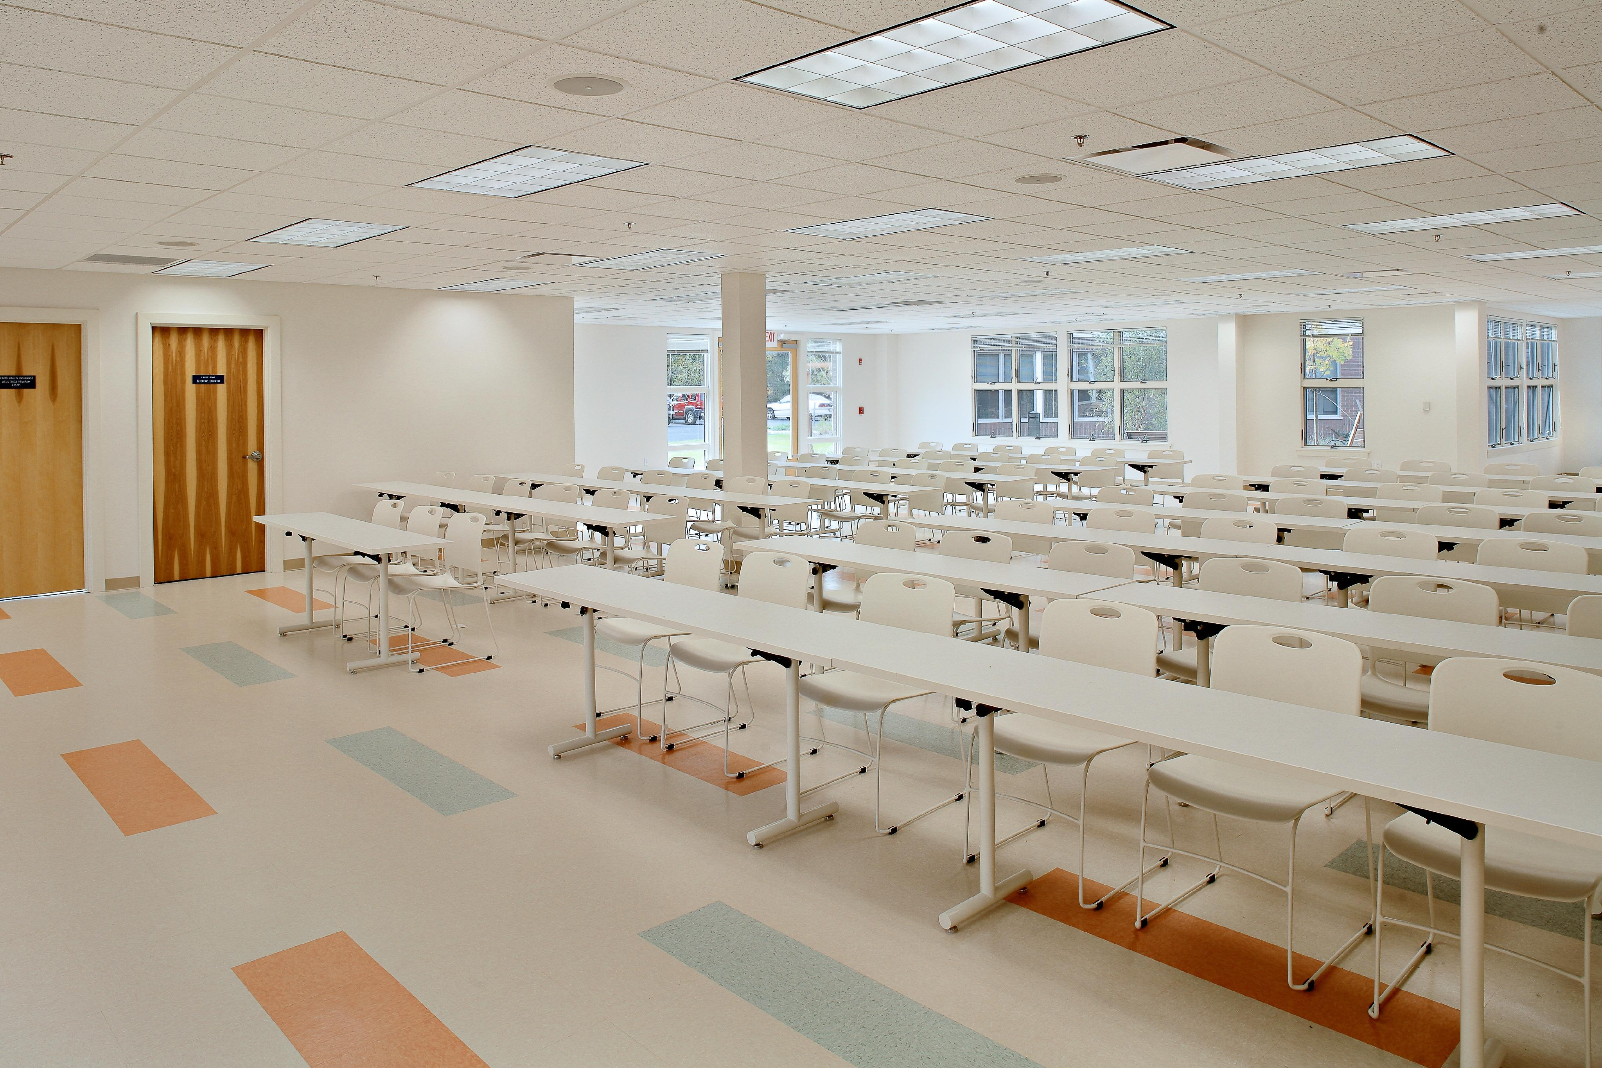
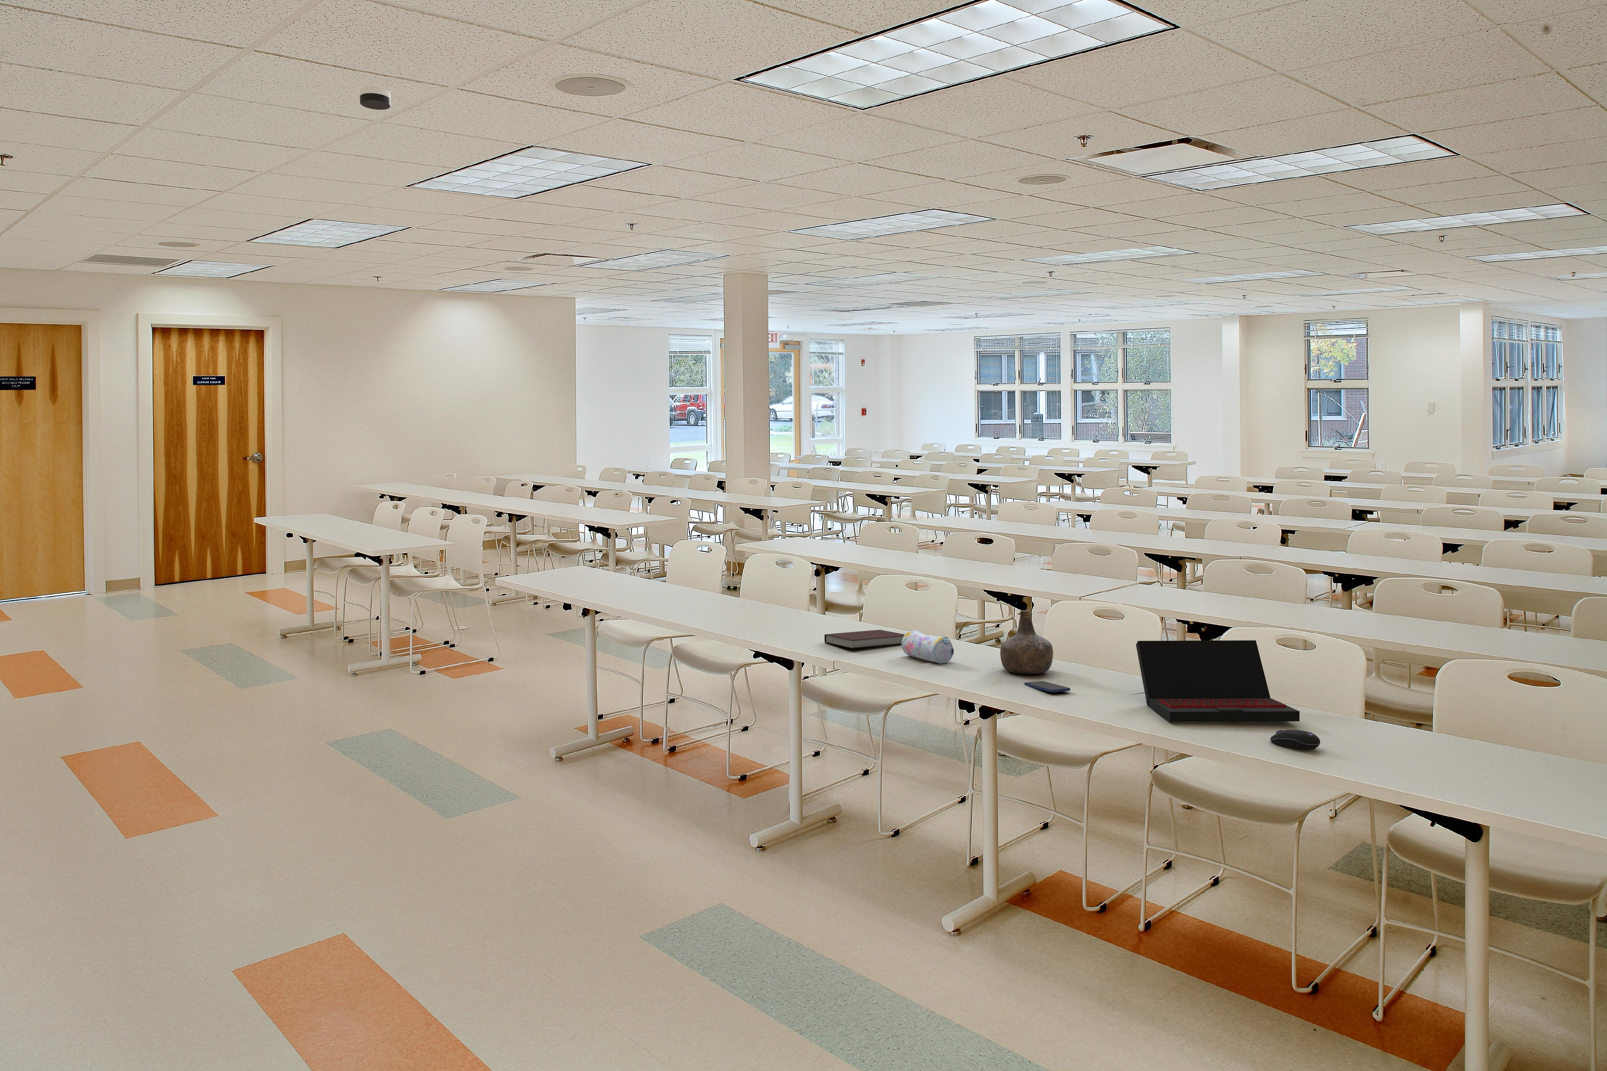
+ bottle [1000,610,1053,674]
+ smartphone [1024,681,1070,692]
+ pencil case [902,630,954,663]
+ notebook [824,630,905,649]
+ laptop [1136,639,1300,722]
+ computer mouse [1270,729,1320,751]
+ smoke detector [360,86,391,110]
